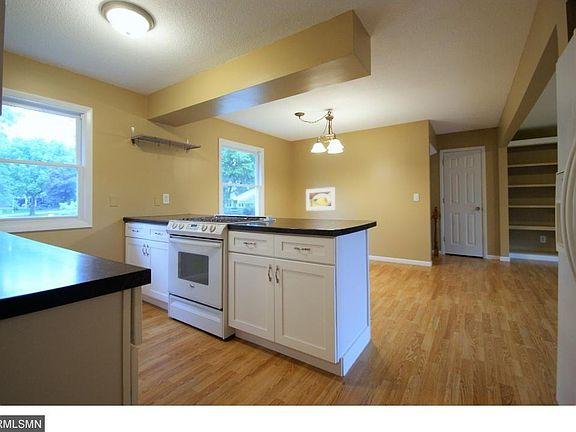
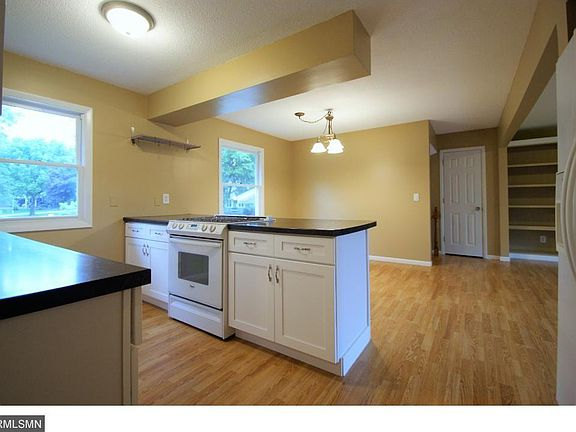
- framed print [305,186,336,212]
